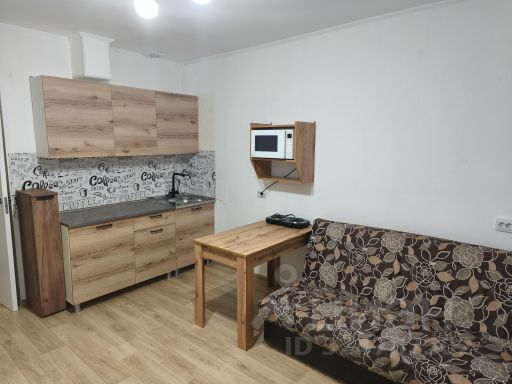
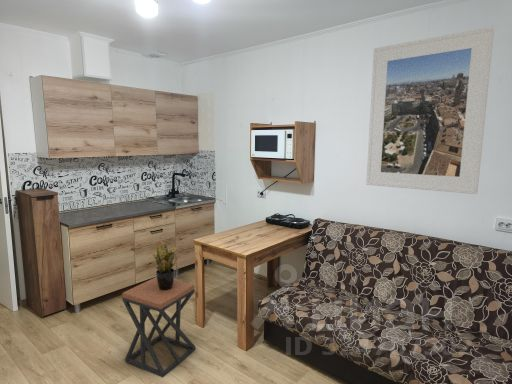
+ stool [121,276,196,378]
+ potted plant [146,240,180,290]
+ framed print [365,25,495,195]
